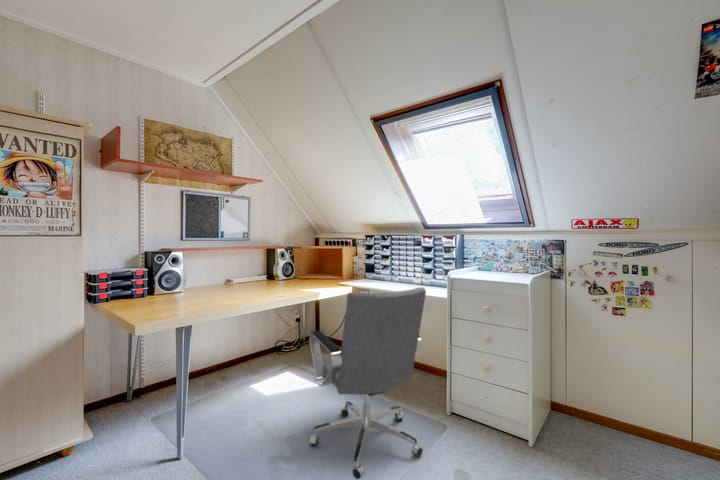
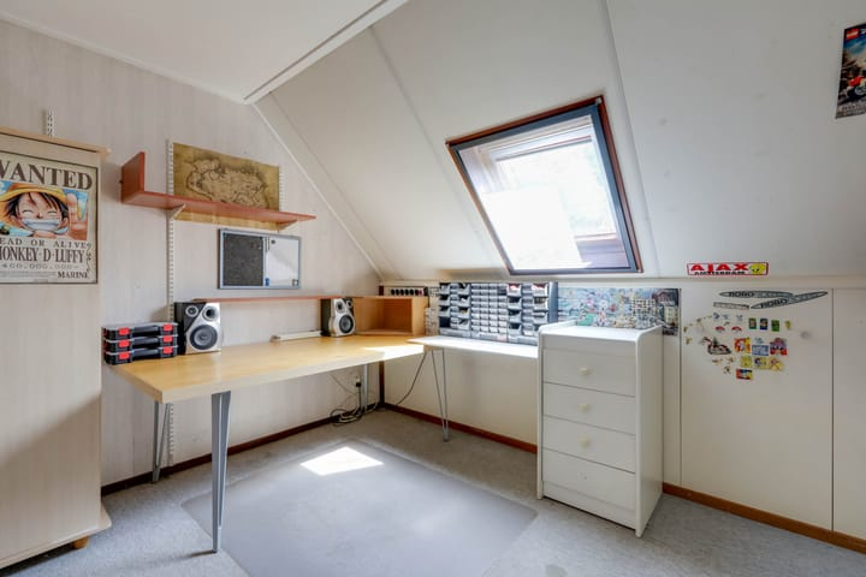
- office chair [308,286,427,480]
